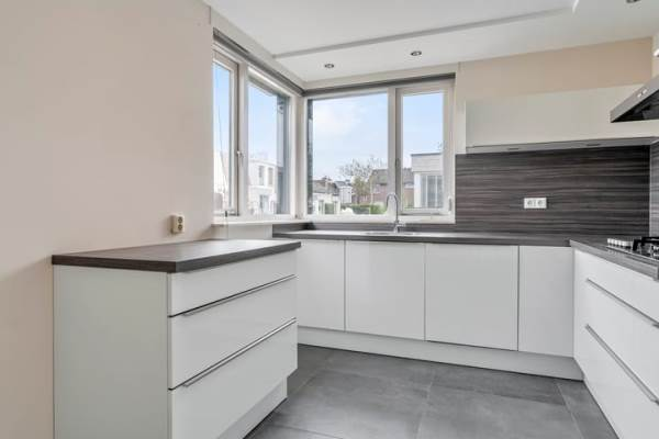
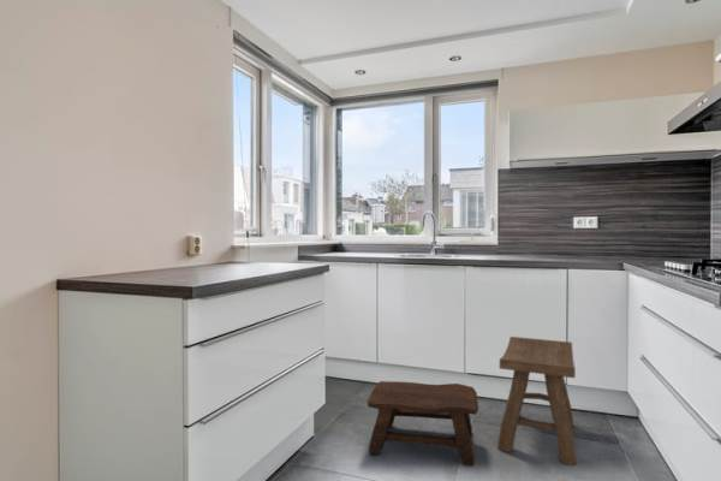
+ stool [367,380,479,467]
+ stool [496,335,578,467]
